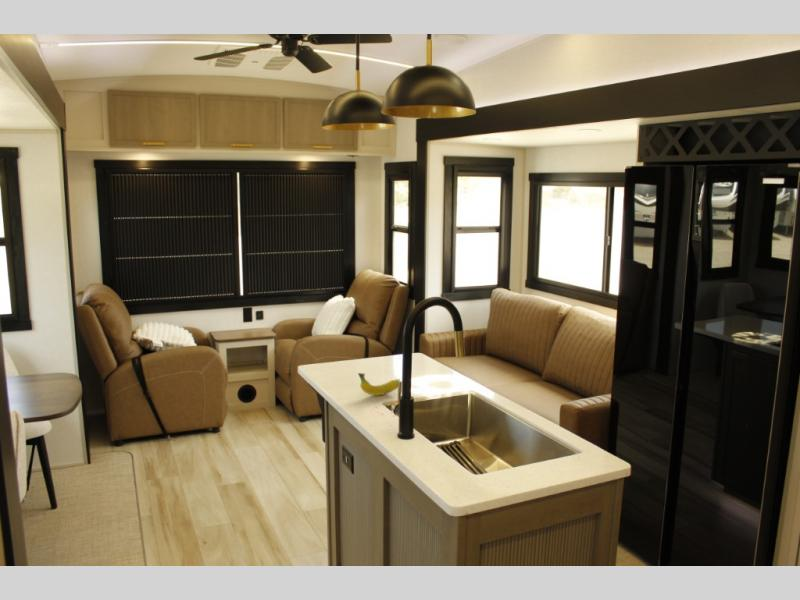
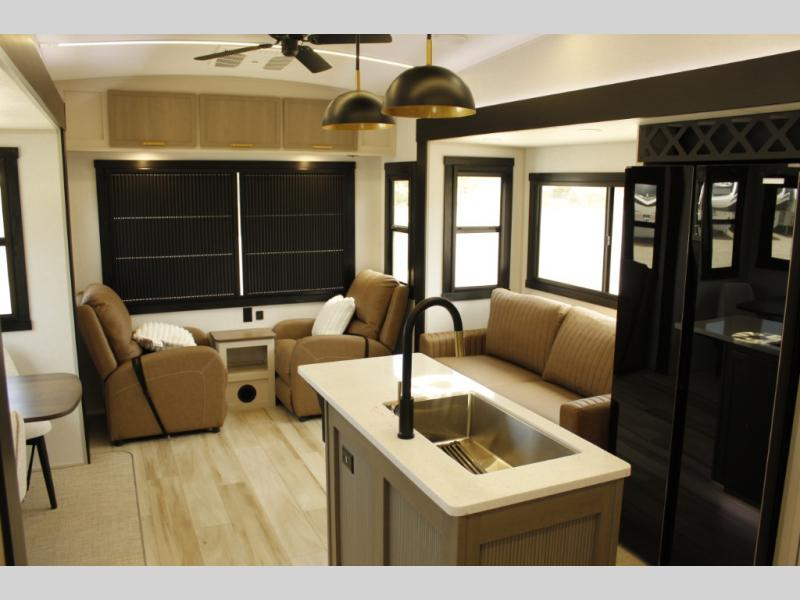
- fruit [357,372,401,396]
